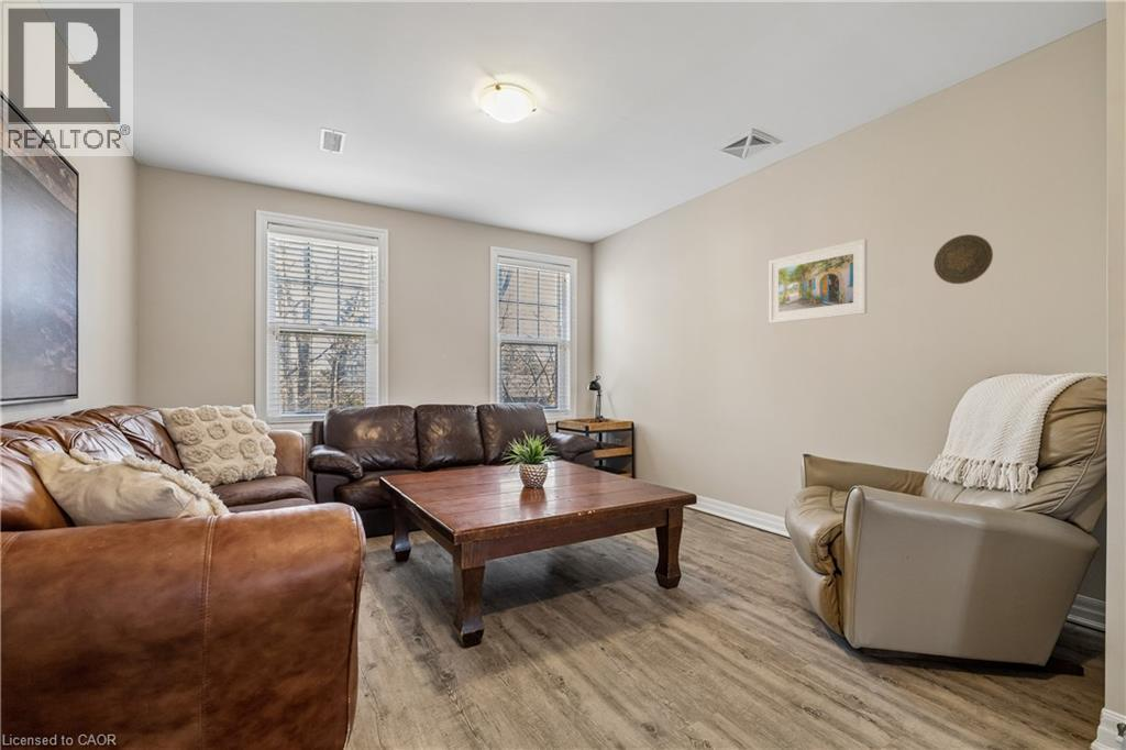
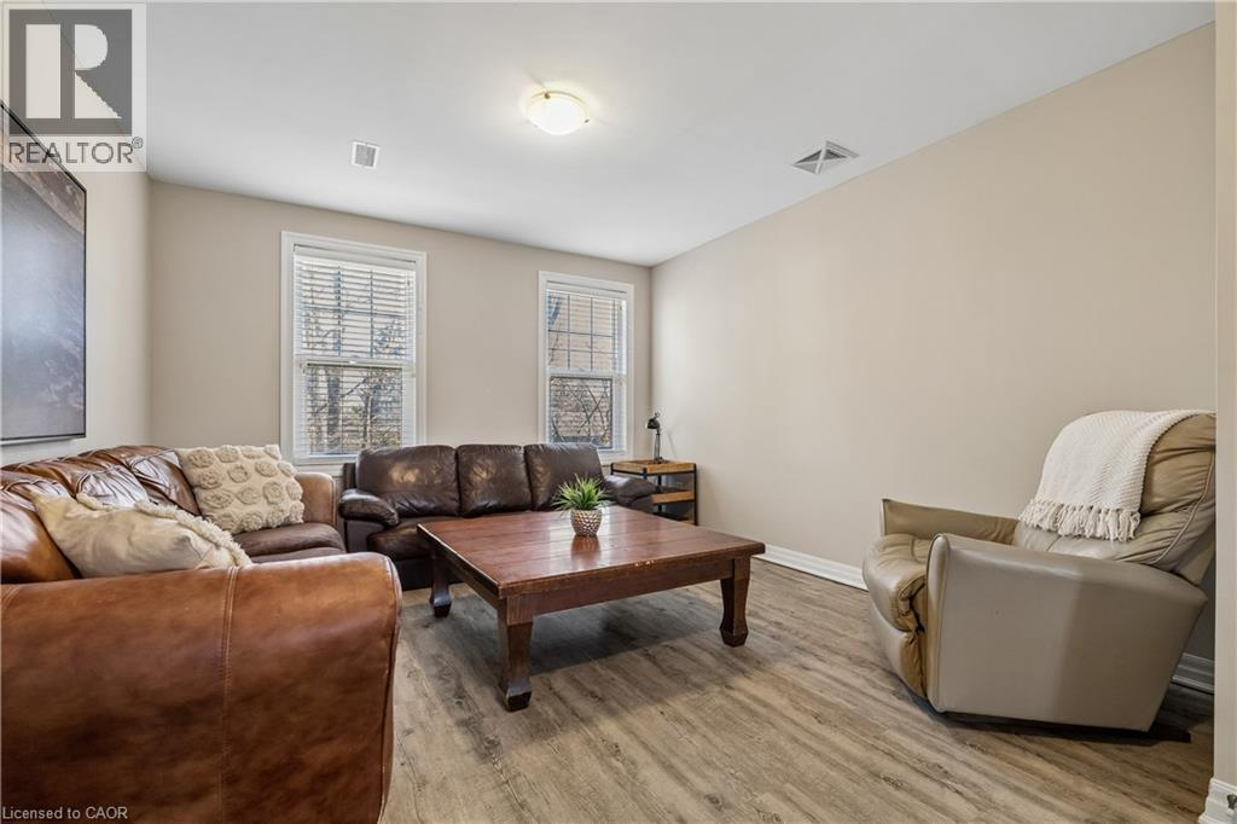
- decorative plate [932,233,994,285]
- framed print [768,238,869,324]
